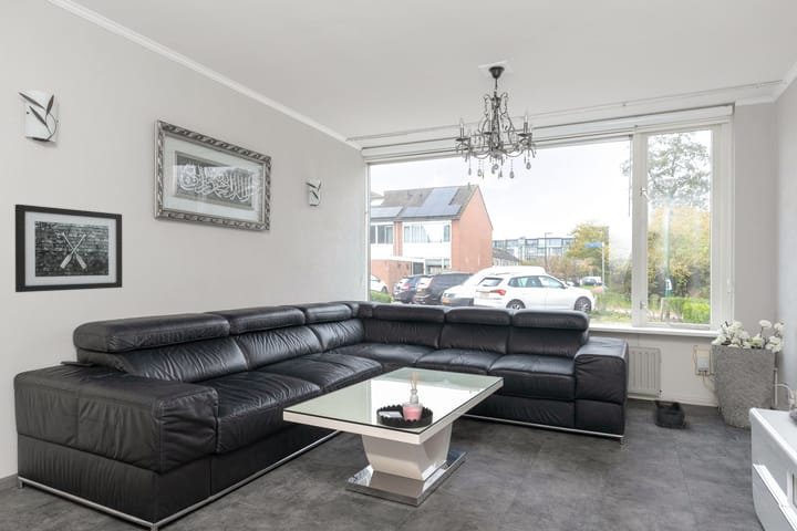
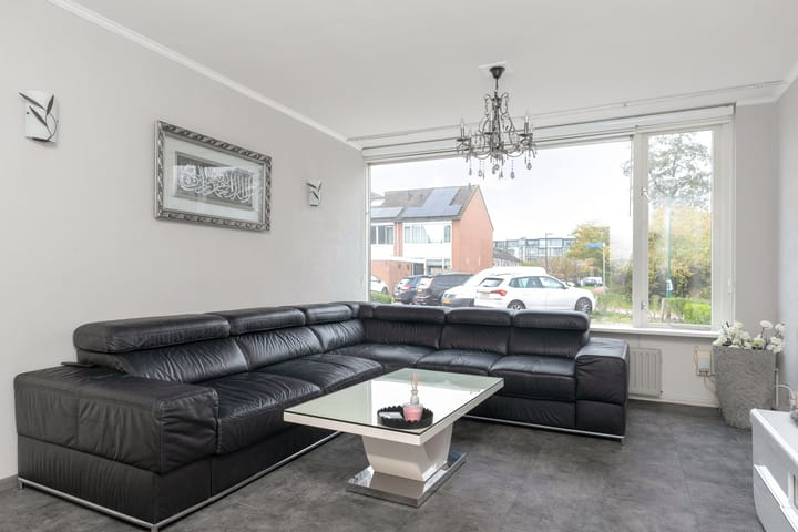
- storage bin [652,398,685,429]
- wall art [14,204,123,293]
